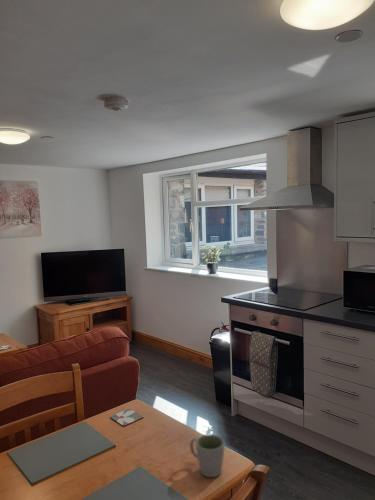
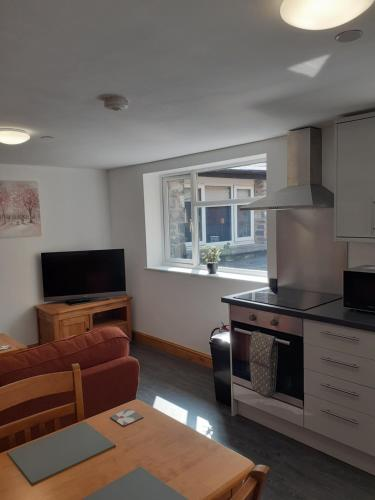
- mug [189,433,225,478]
